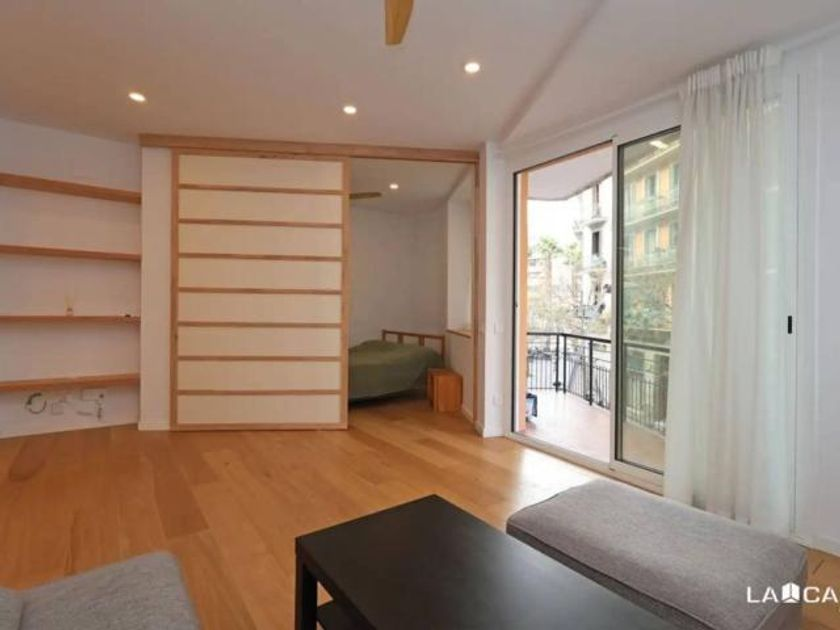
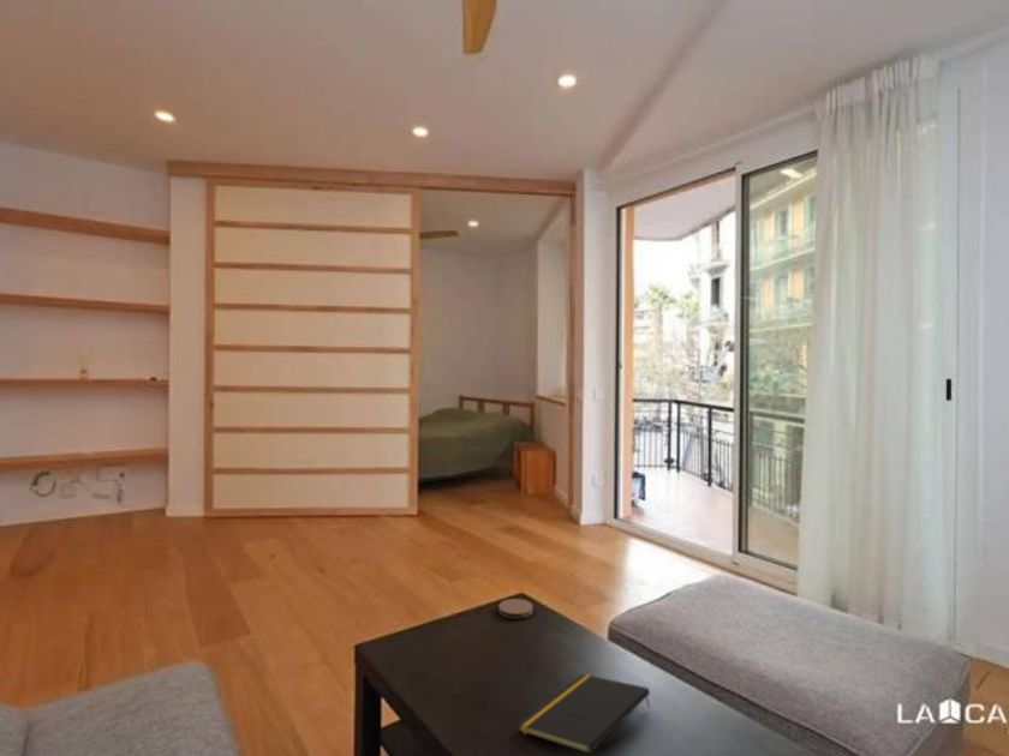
+ notepad [517,673,651,755]
+ coaster [497,598,535,619]
